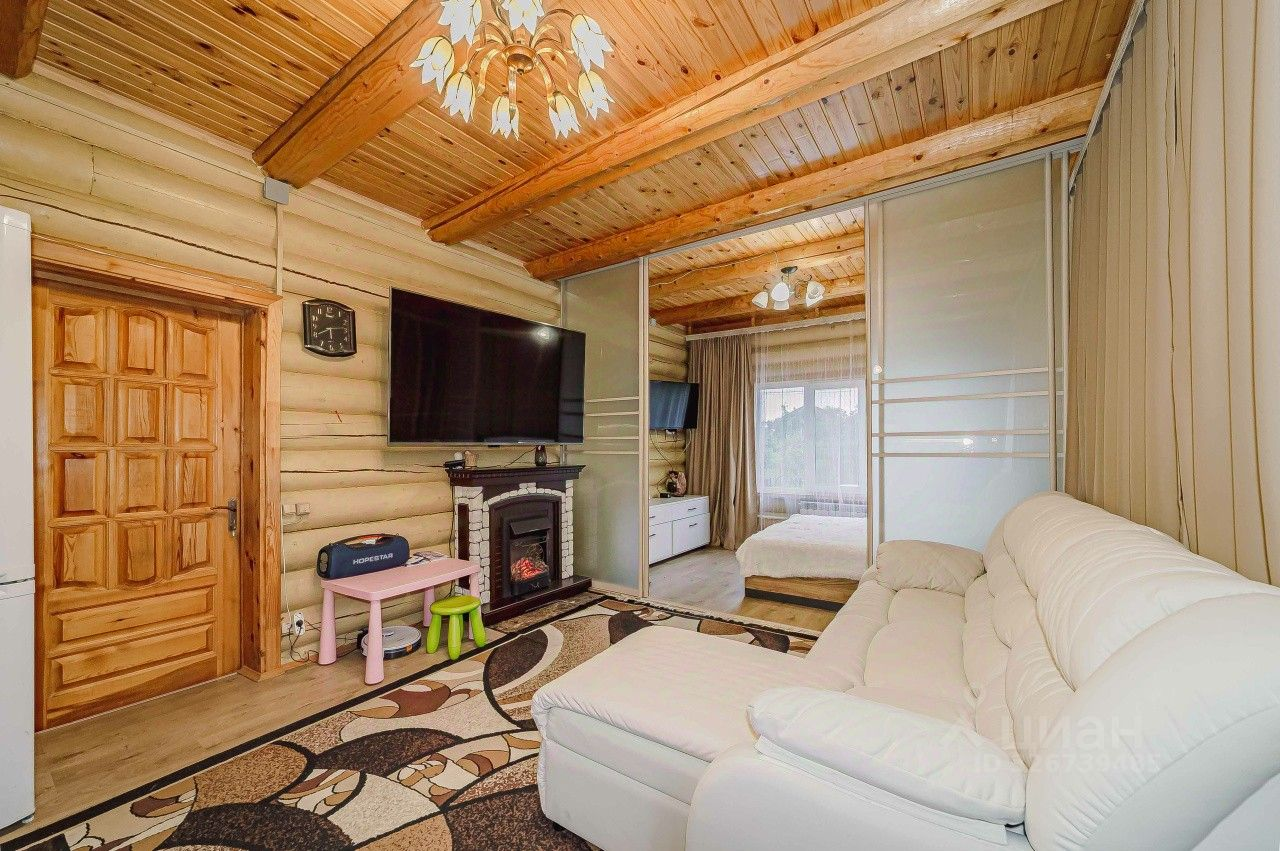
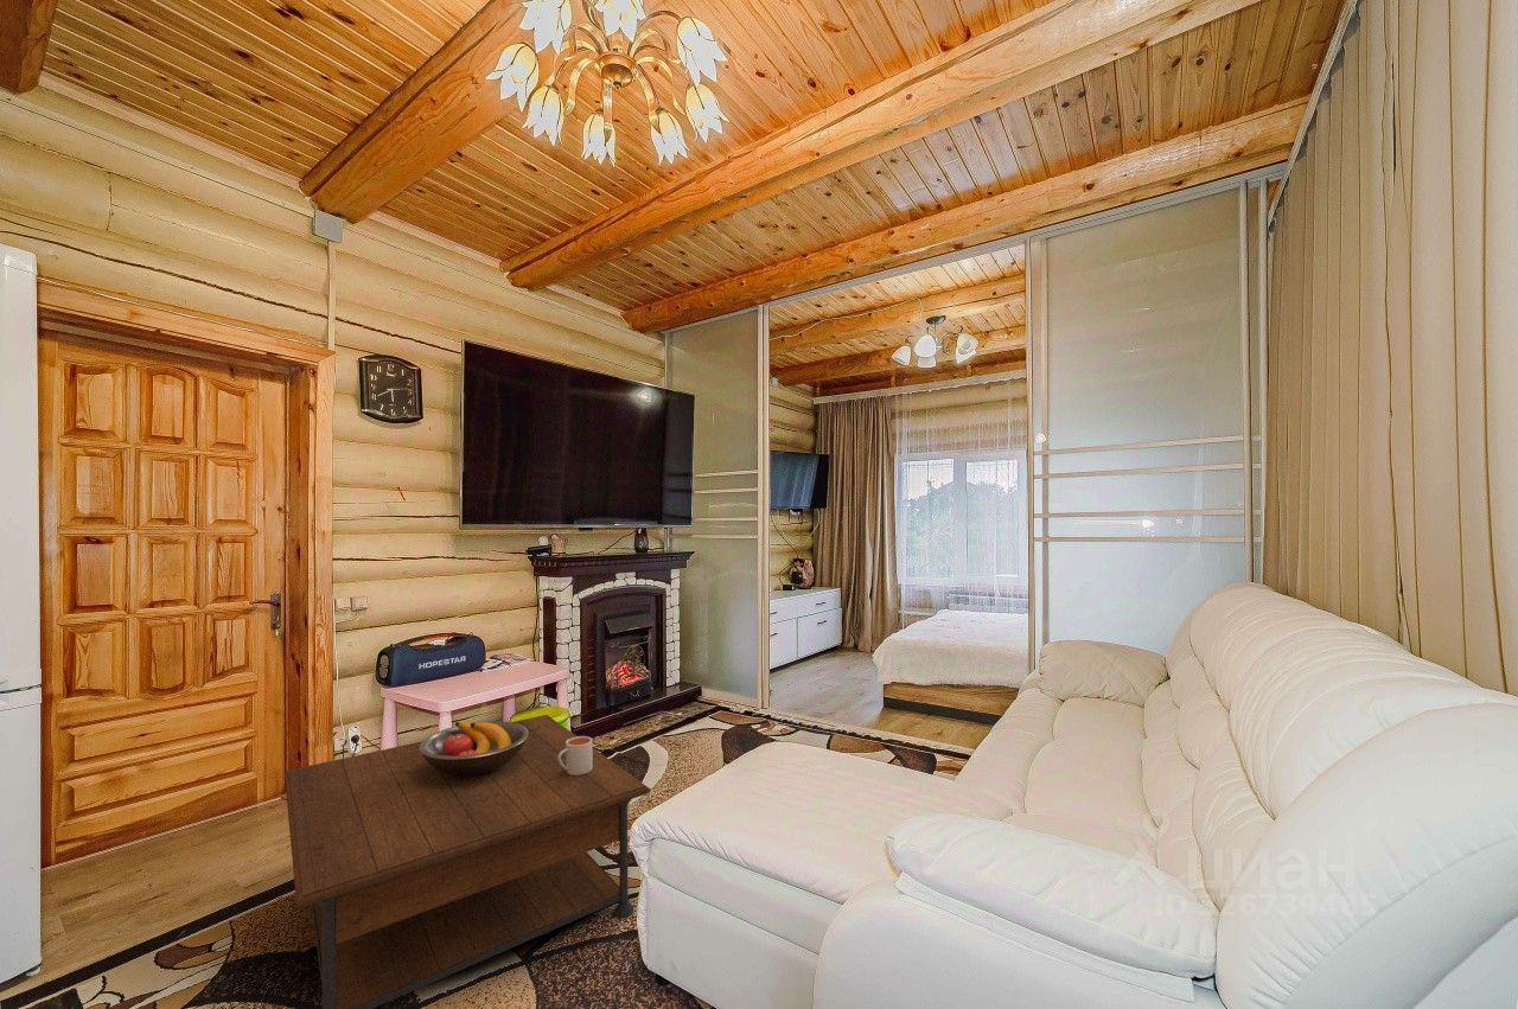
+ coffee table [283,714,652,1009]
+ fruit bowl [420,720,529,777]
+ mug [559,735,593,775]
